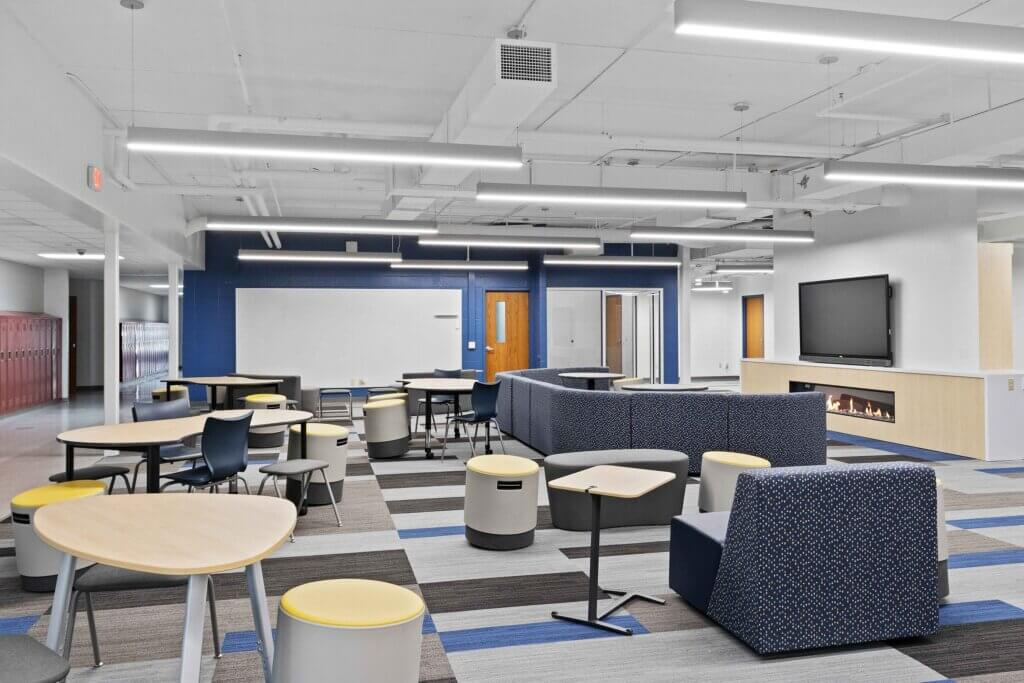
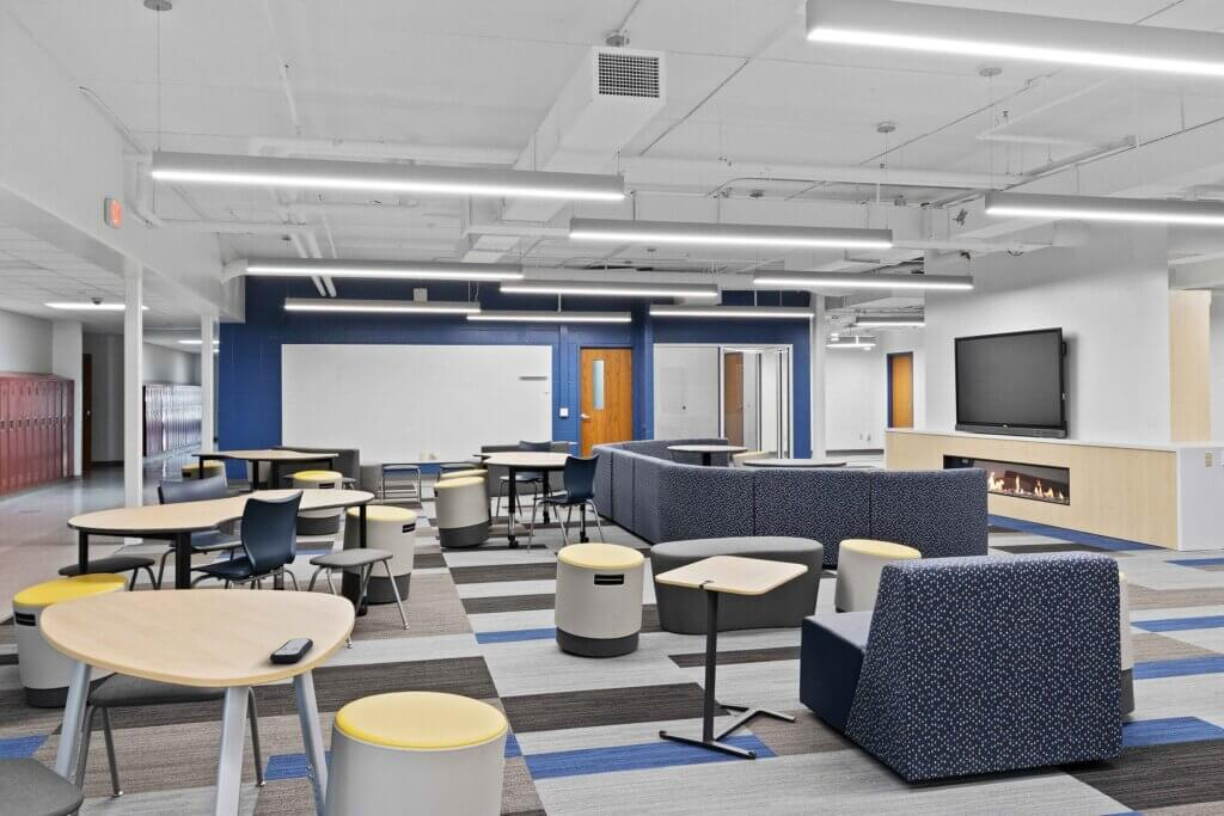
+ remote control [269,638,314,664]
